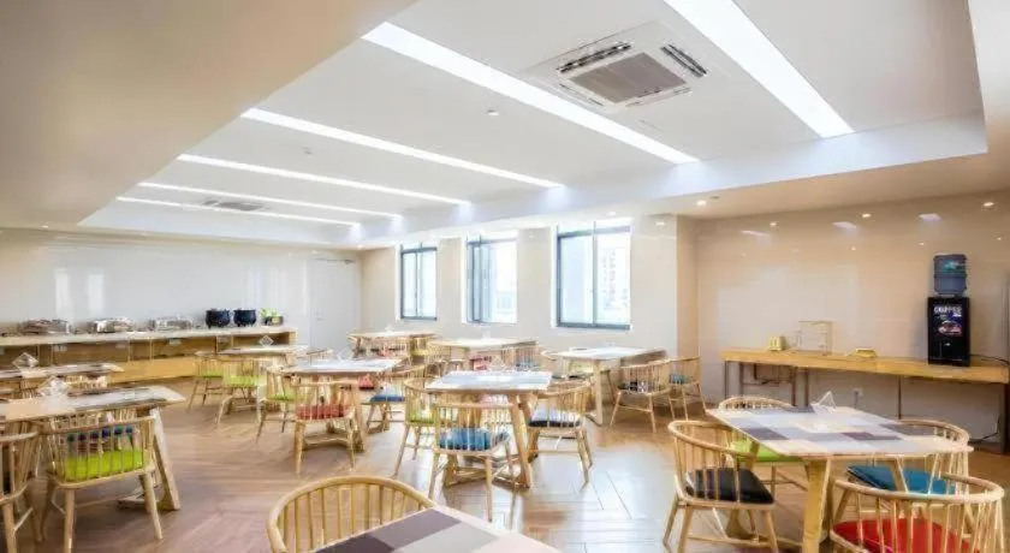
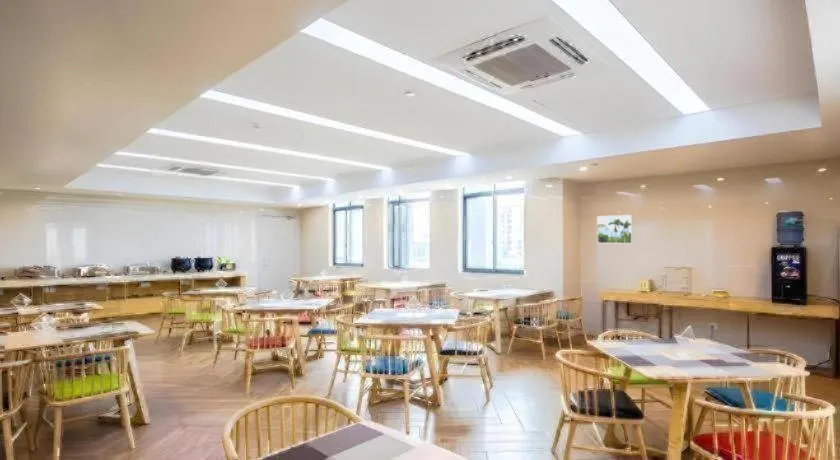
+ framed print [596,214,633,244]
